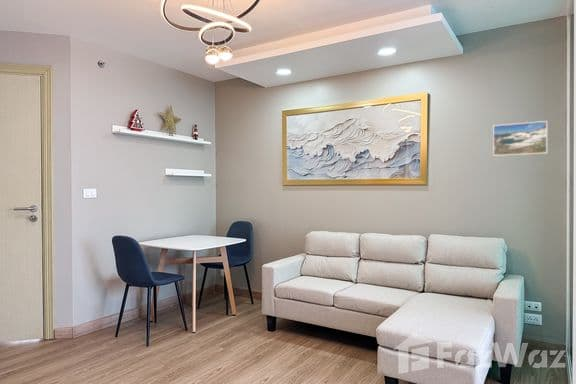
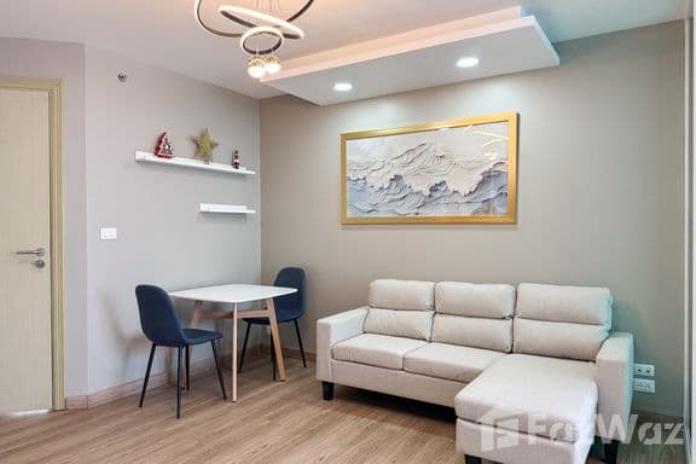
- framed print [492,120,548,157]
